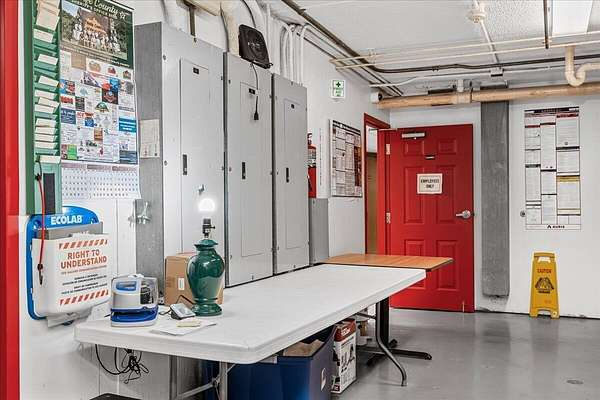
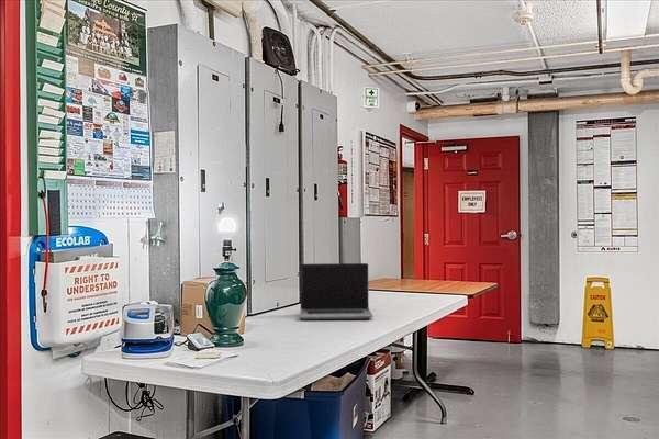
+ laptop computer [299,262,375,320]
